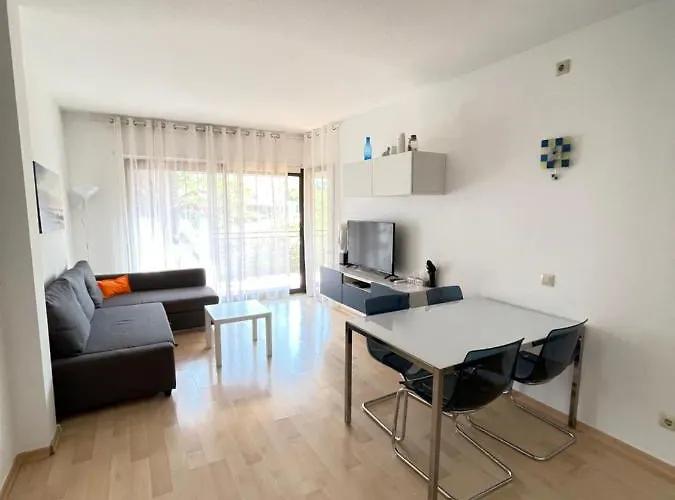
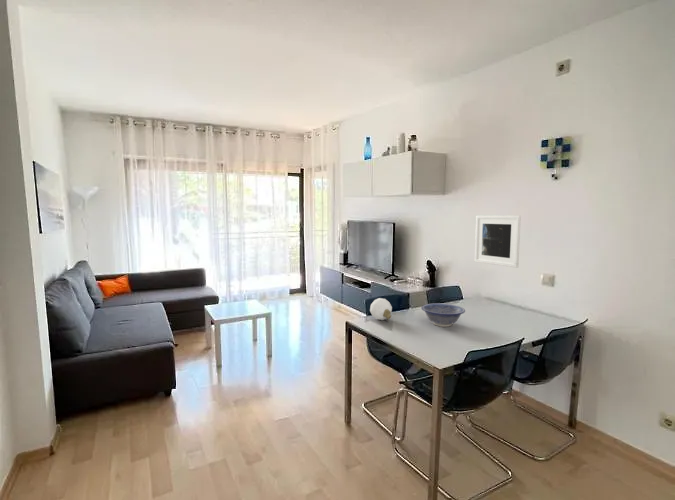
+ decorative egg [369,297,393,321]
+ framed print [474,215,522,269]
+ decorative bowl [420,302,466,328]
